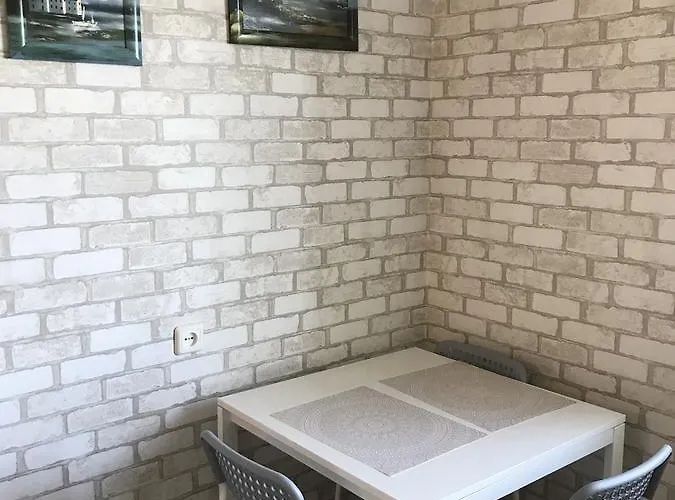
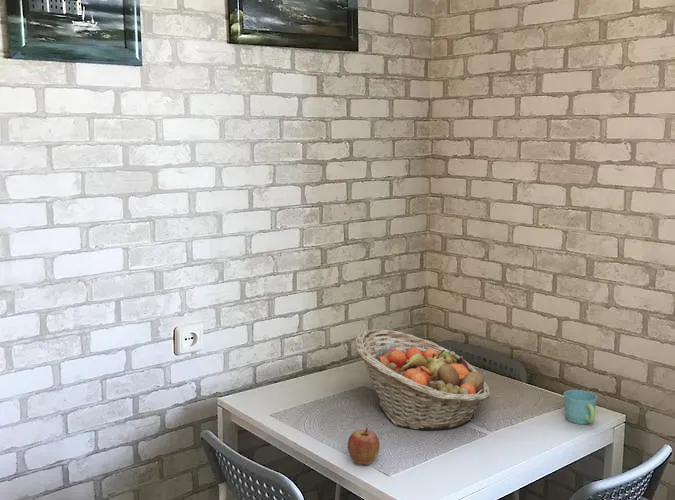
+ fruit basket [354,328,491,431]
+ mug [563,389,598,425]
+ apple [347,426,380,465]
